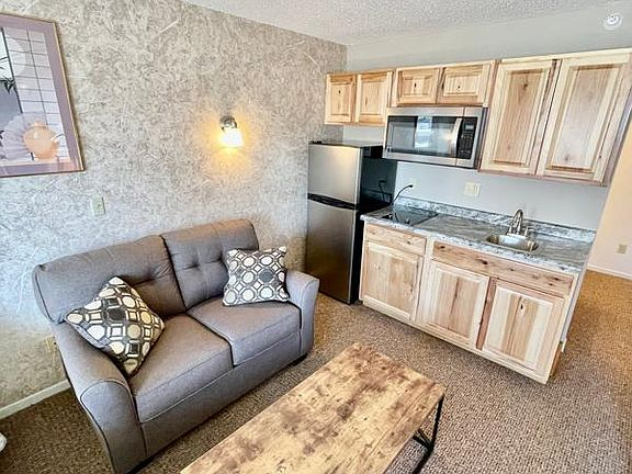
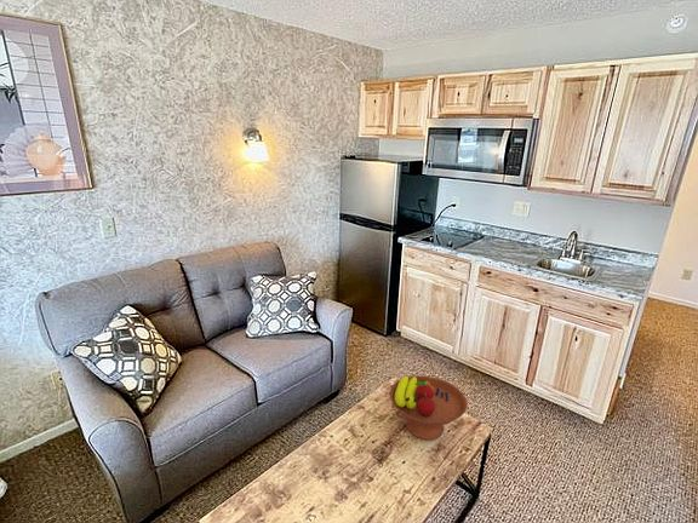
+ fruit bowl [389,374,469,441]
